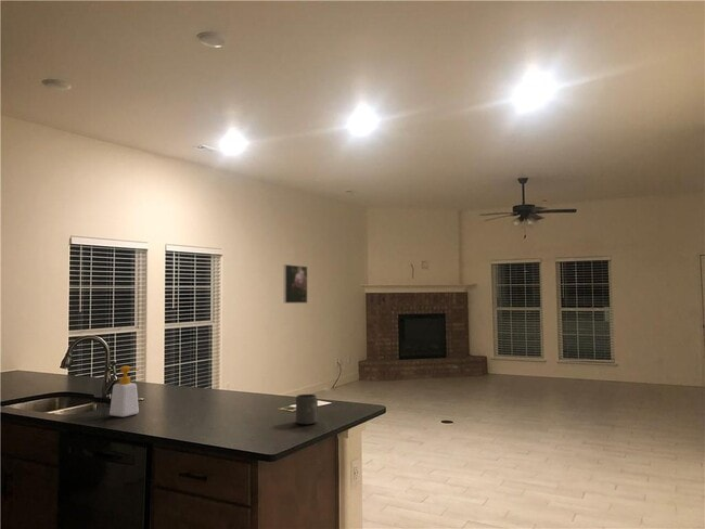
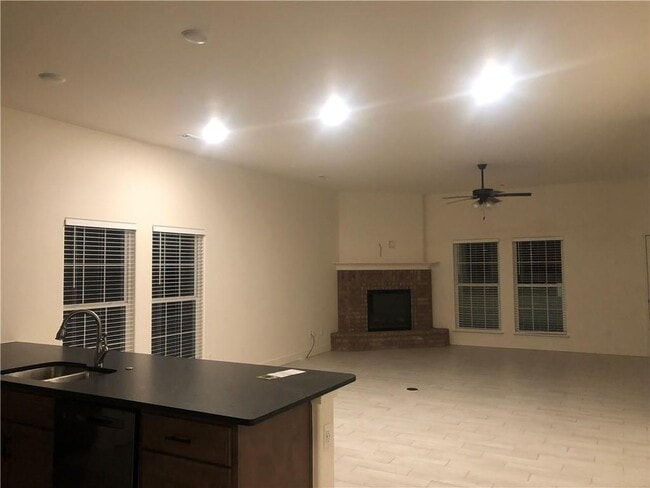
- soap bottle [108,365,140,418]
- mug [295,393,319,425]
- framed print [283,263,308,305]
